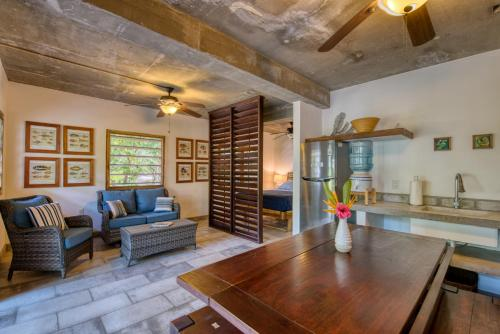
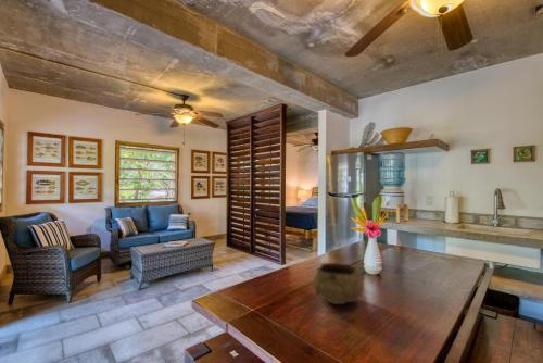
+ decorative bowl [312,262,364,305]
